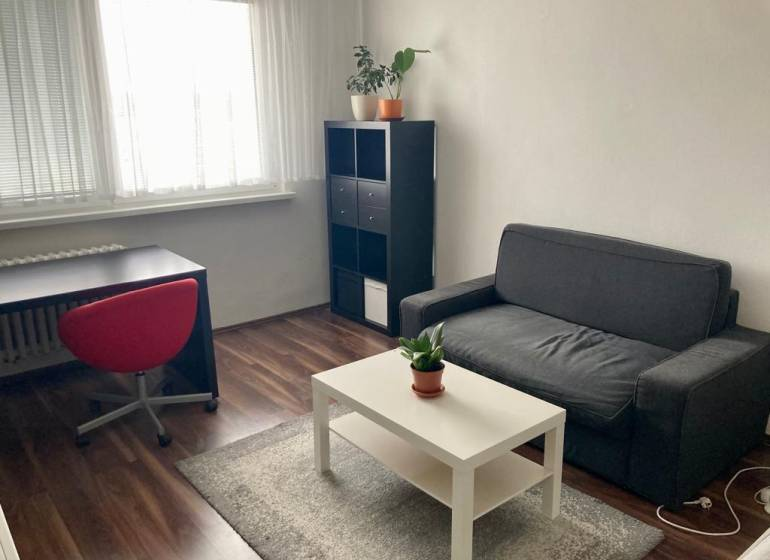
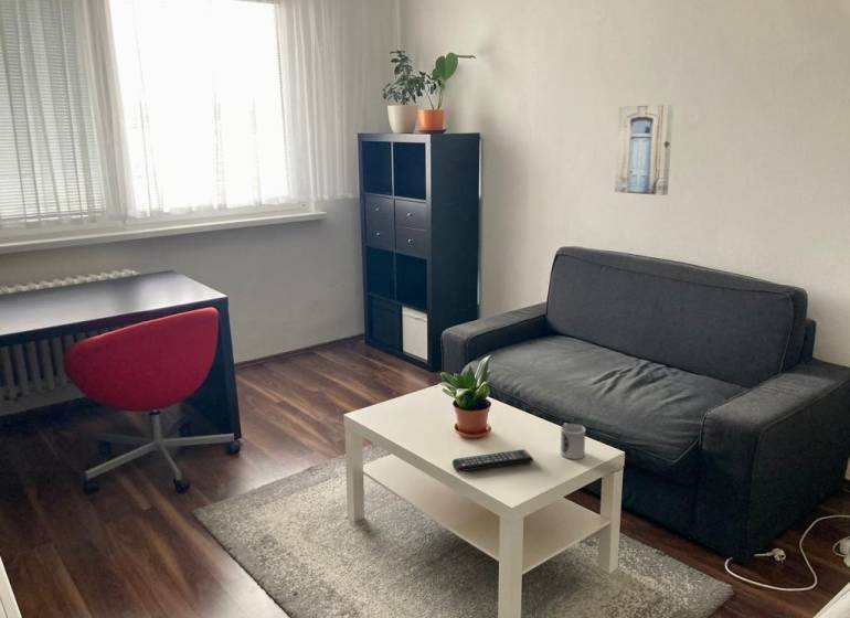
+ remote control [451,448,534,473]
+ wall art [614,104,674,196]
+ cup [560,423,586,460]
